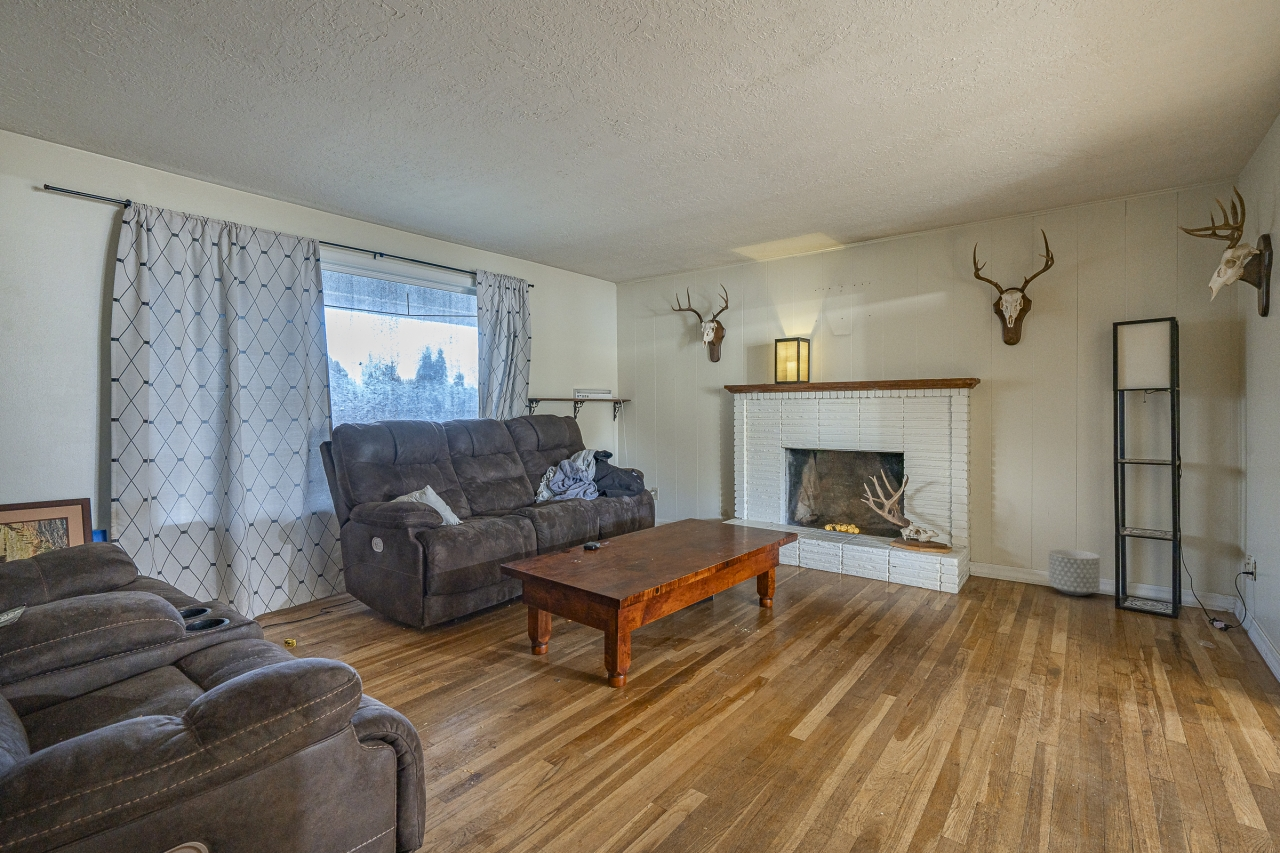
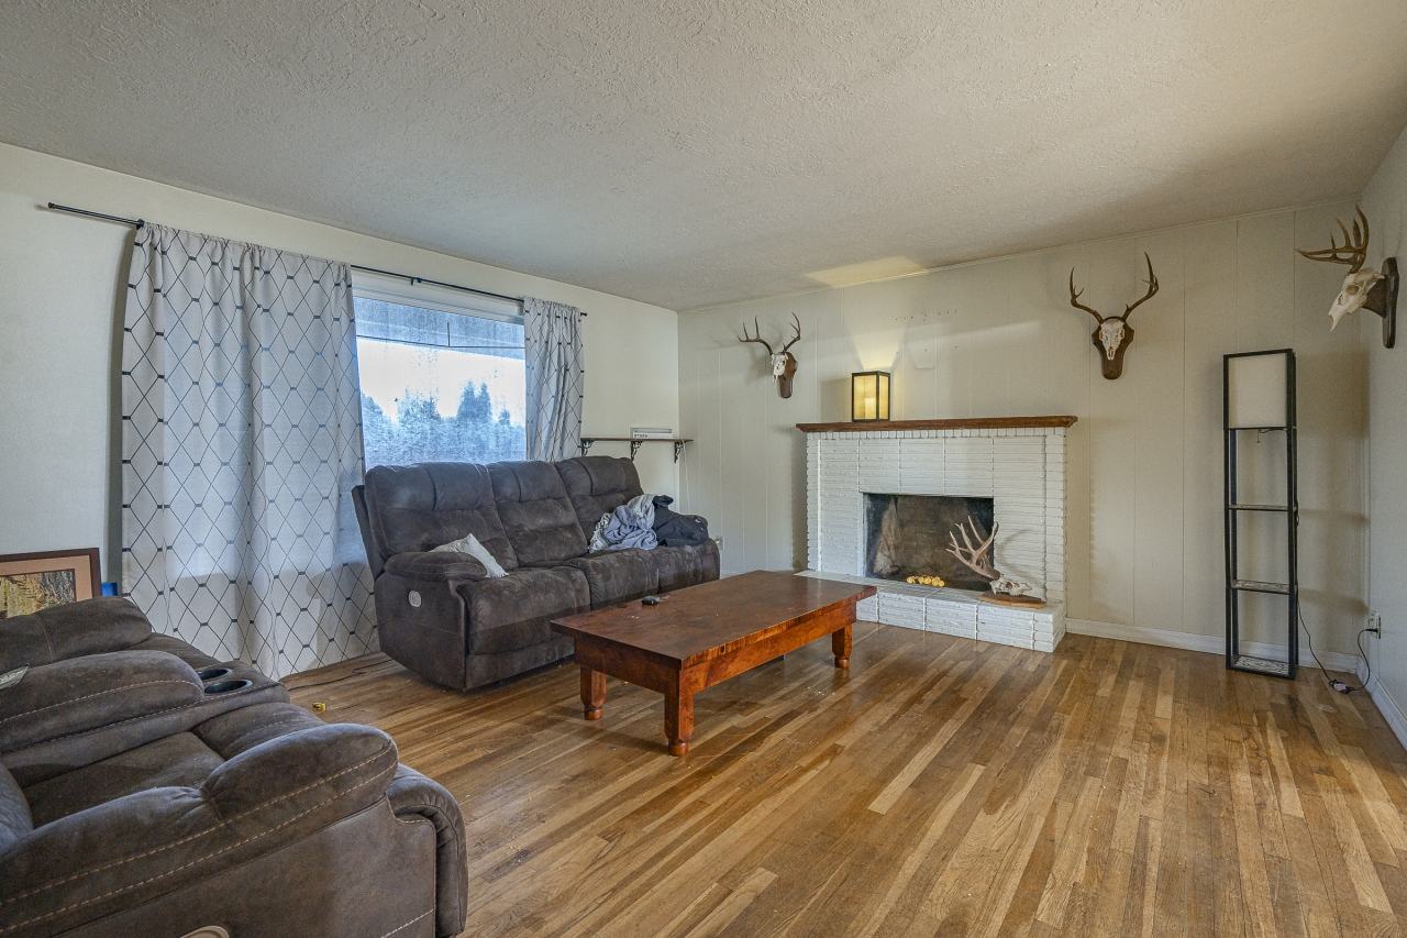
- planter [1048,548,1101,597]
